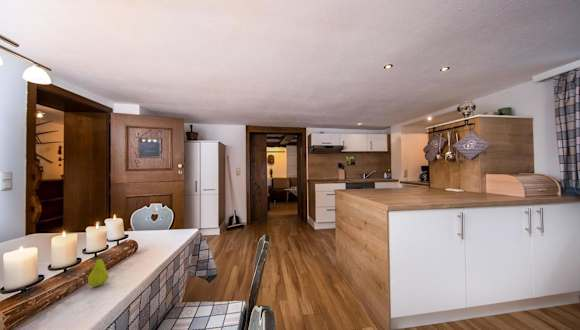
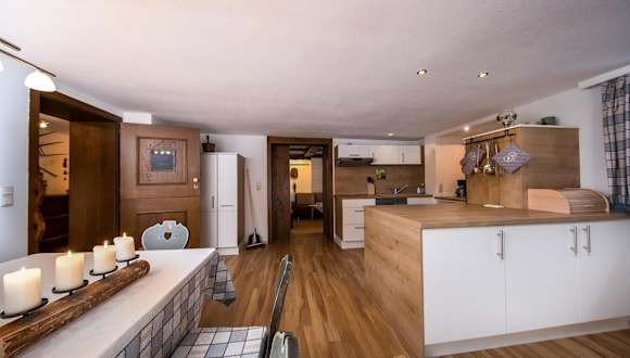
- fruit [87,253,110,288]
